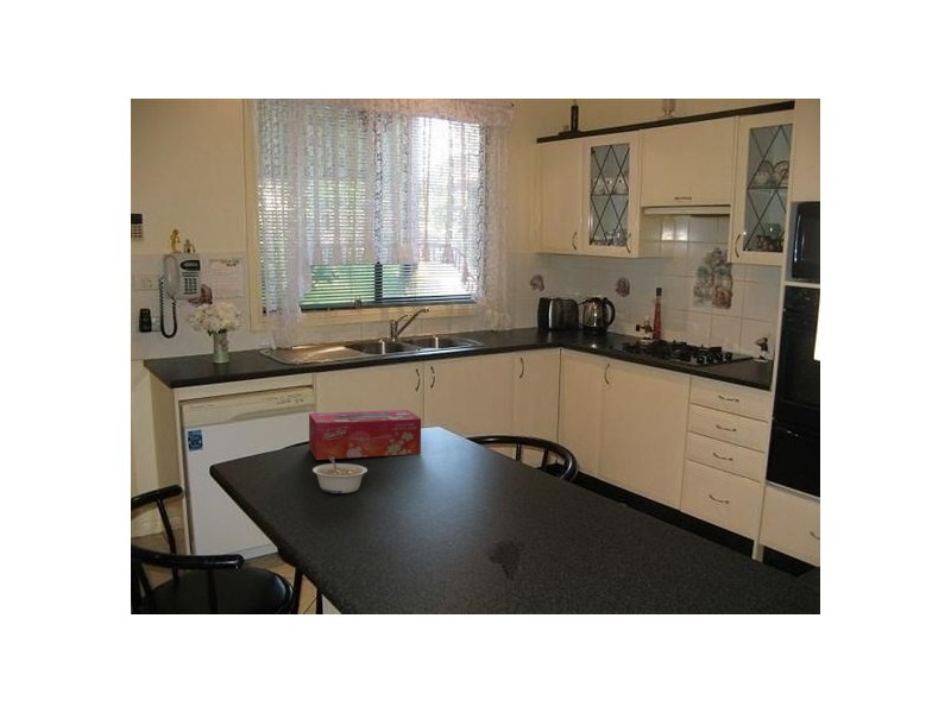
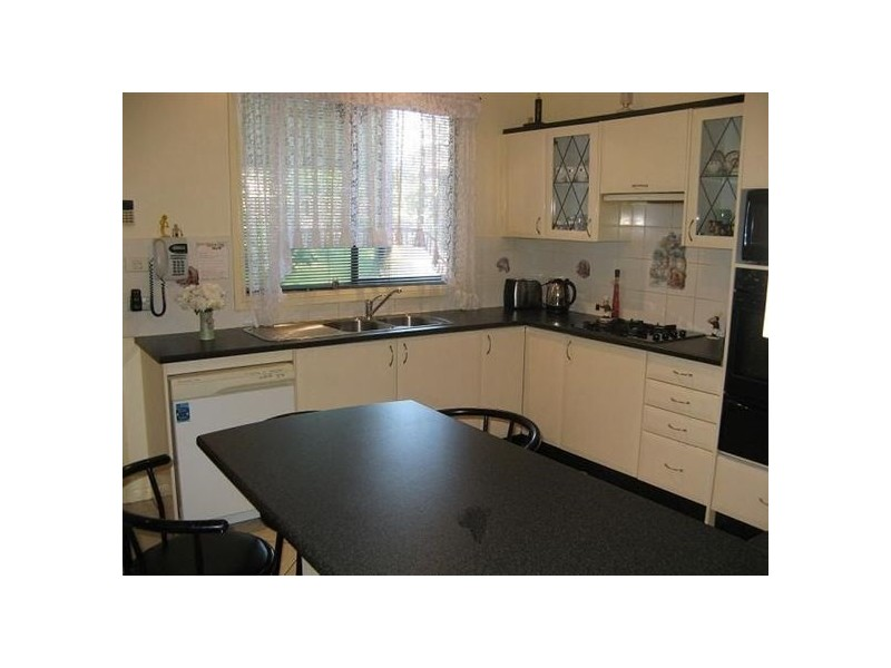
- legume [311,458,369,494]
- tissue box [308,409,422,461]
